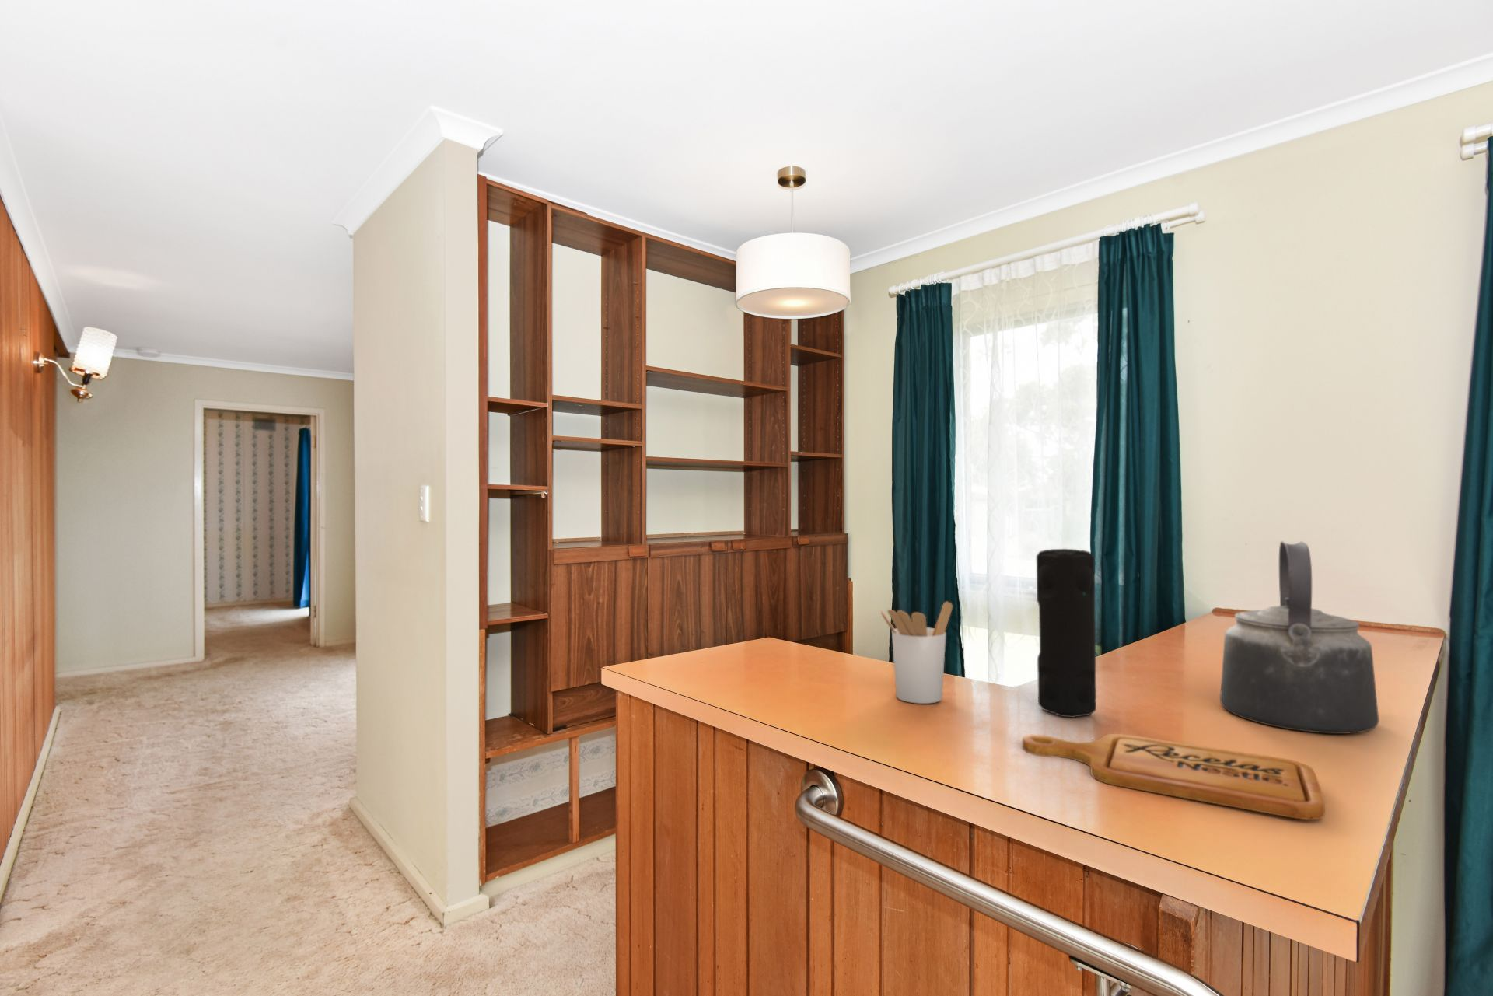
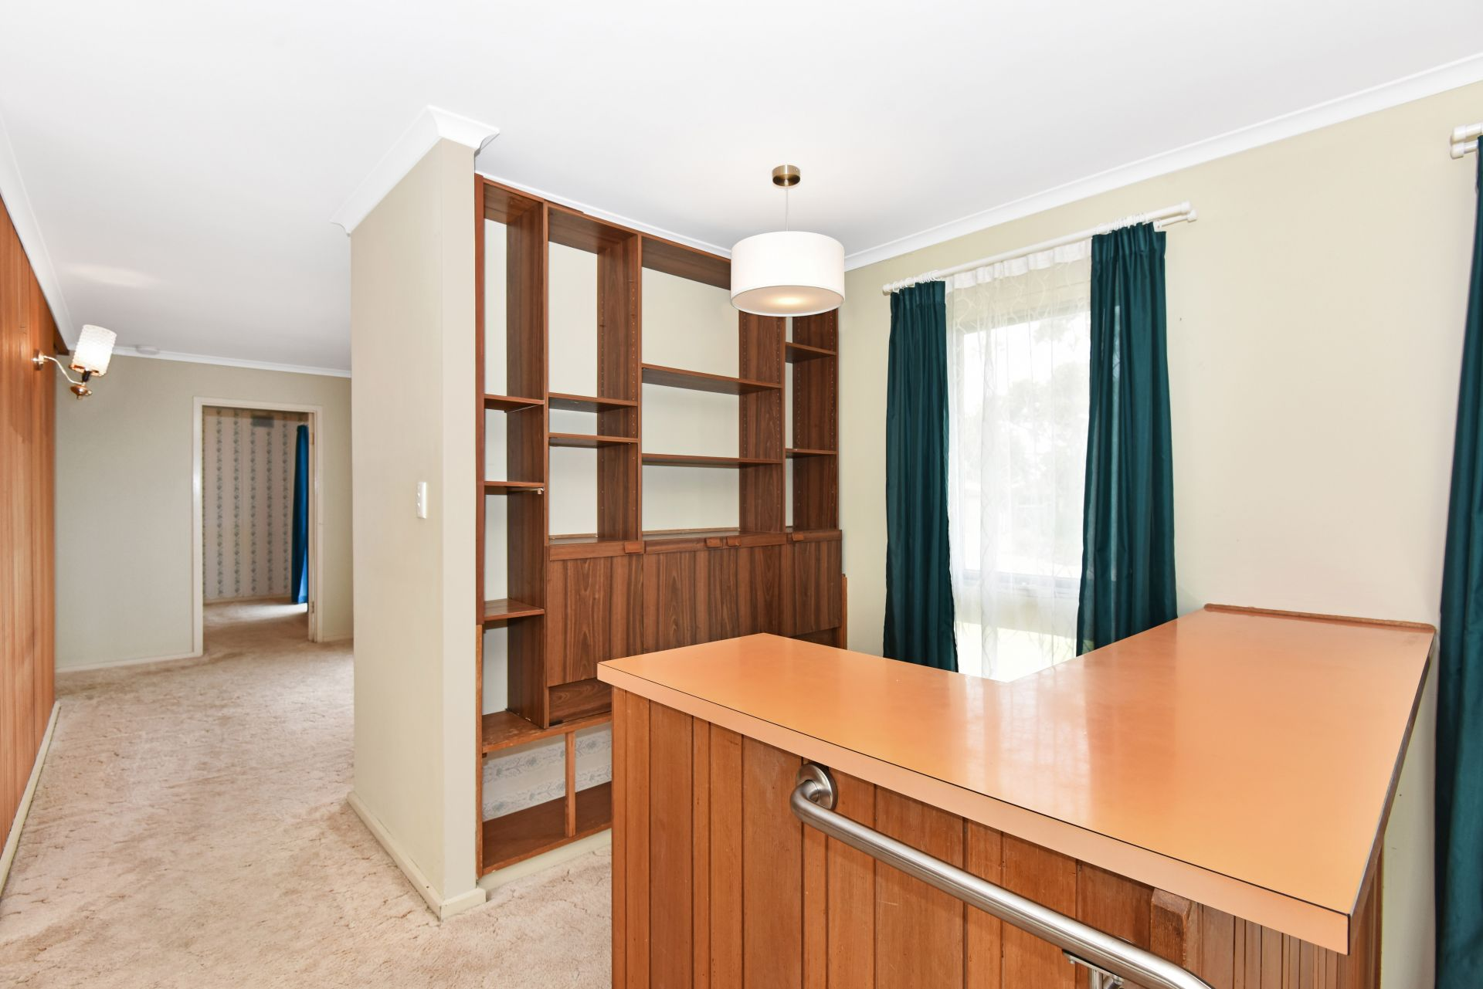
- cutting board [1022,734,1326,820]
- kettle [1220,540,1380,735]
- utensil holder [880,601,954,705]
- speaker [1036,548,1097,718]
